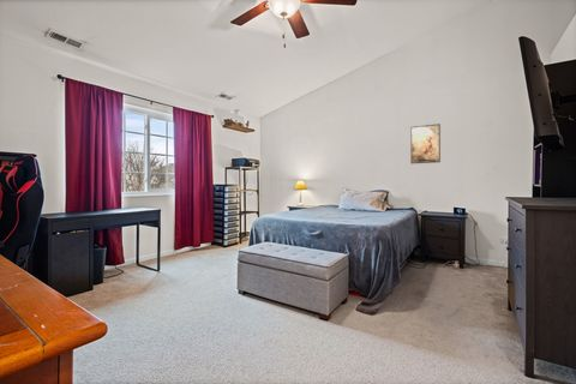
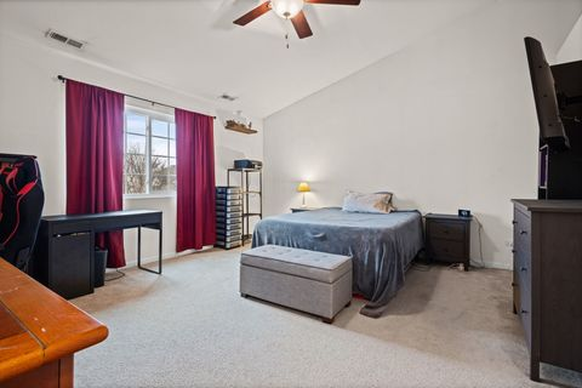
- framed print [409,122,442,164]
